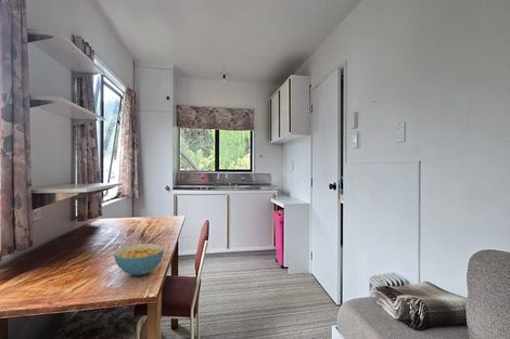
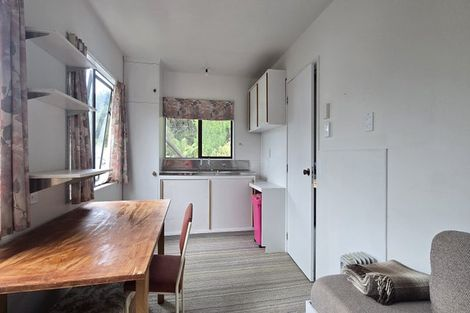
- cereal bowl [113,243,165,276]
